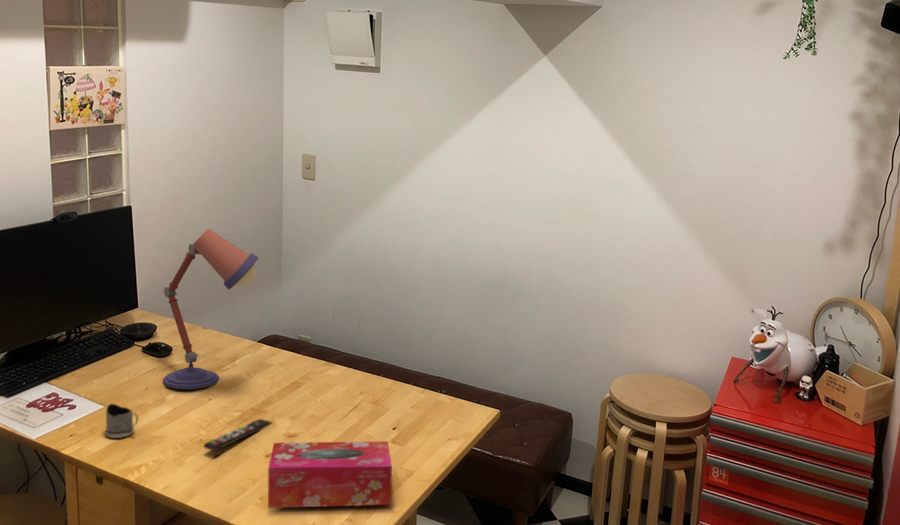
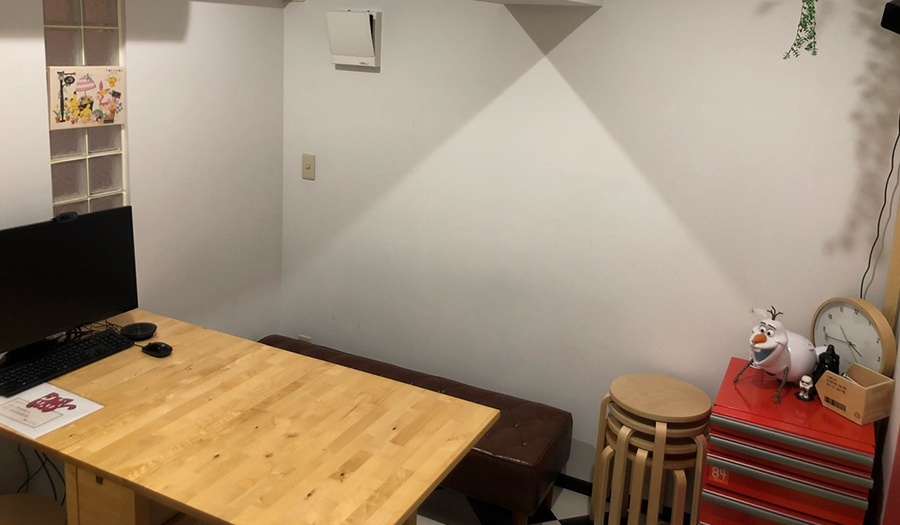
- tea glass holder [104,403,139,439]
- remote control [203,418,273,452]
- tissue box [267,440,393,509]
- desk lamp [162,228,259,390]
